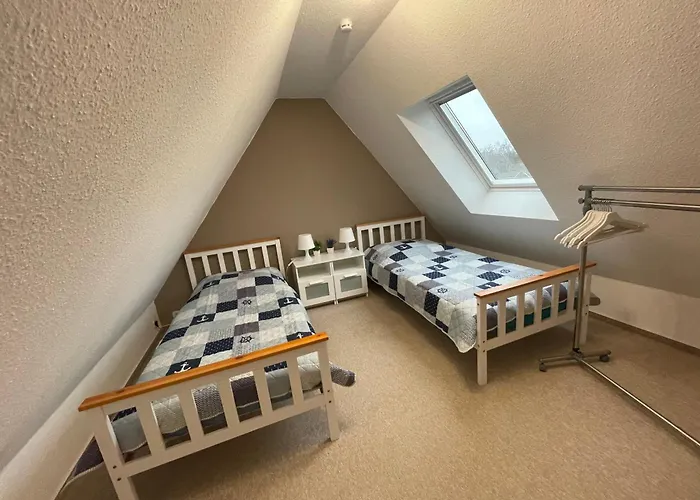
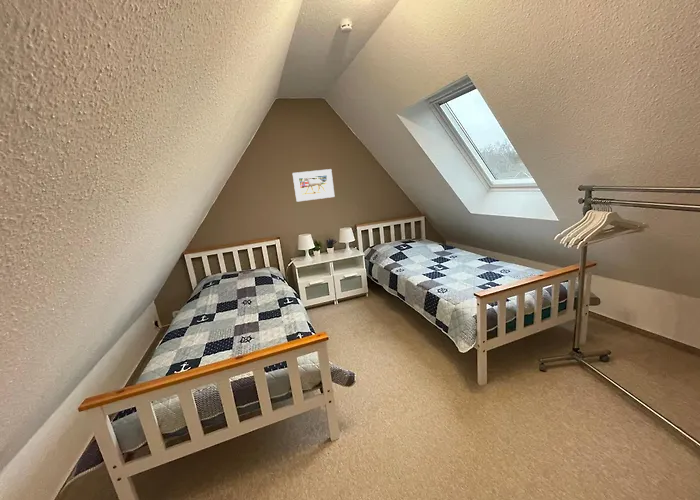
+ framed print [292,168,336,202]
